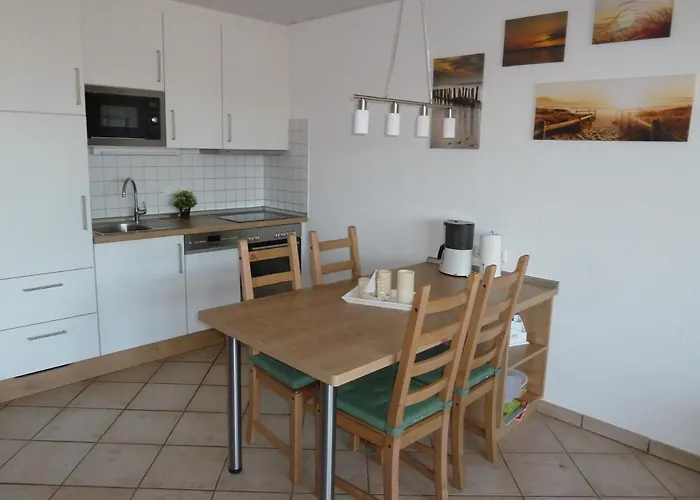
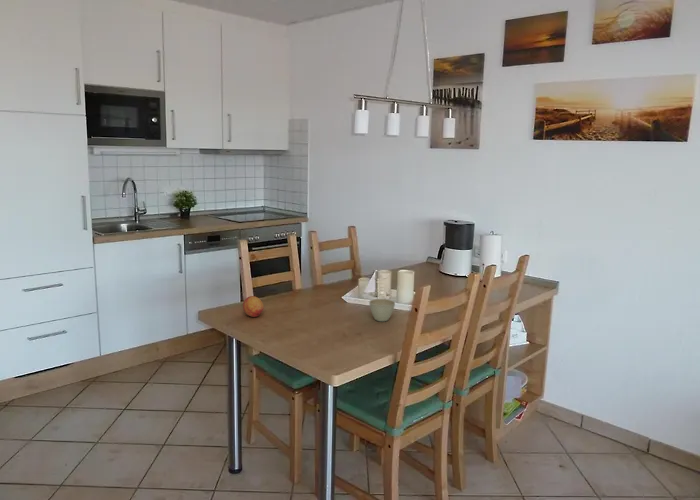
+ flower pot [368,298,396,322]
+ fruit [242,295,265,318]
